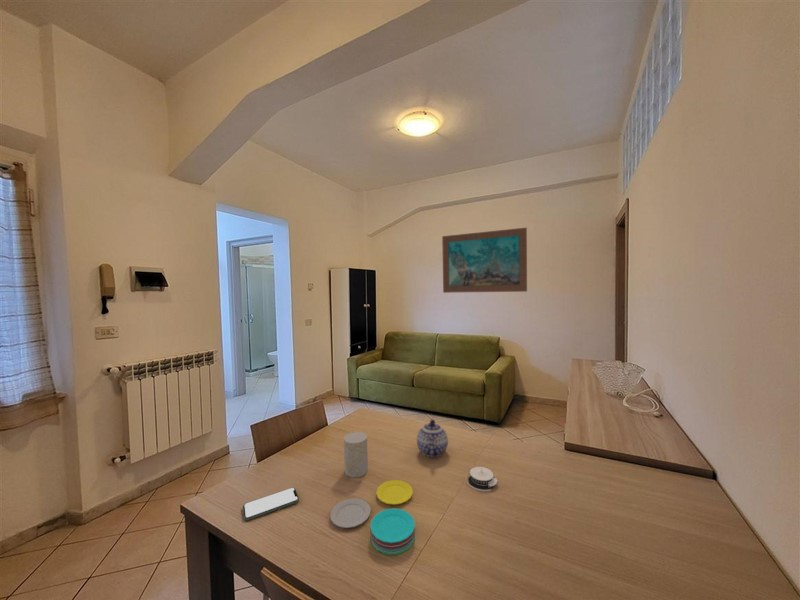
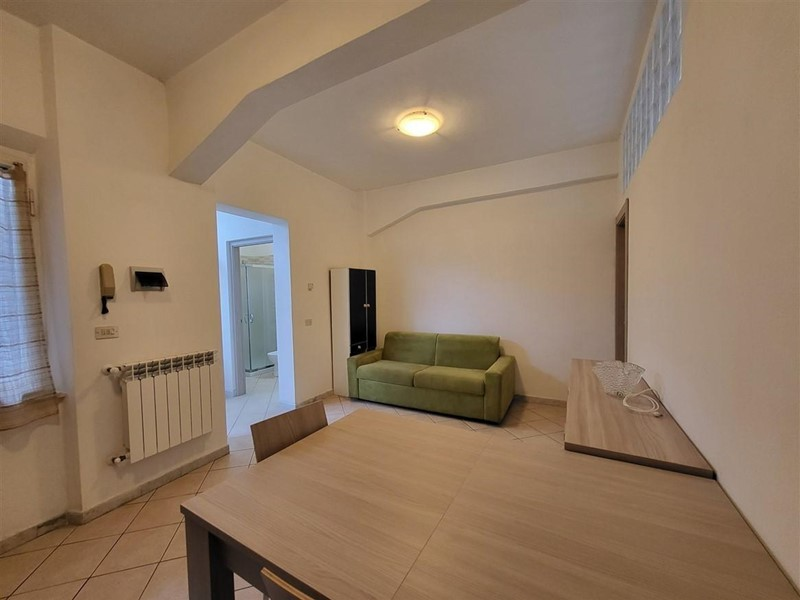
- smartphone [242,487,300,522]
- wall art [441,227,528,294]
- teapot [416,418,449,458]
- architectural model [465,466,499,492]
- plate [329,479,416,556]
- cup [343,431,369,478]
